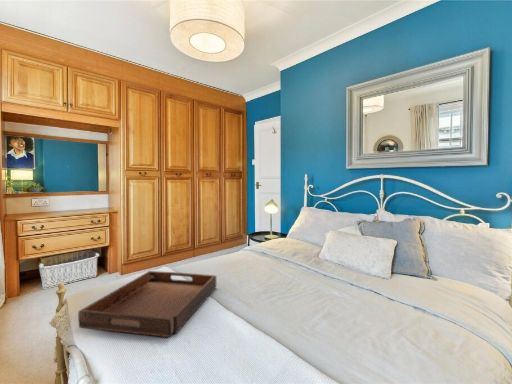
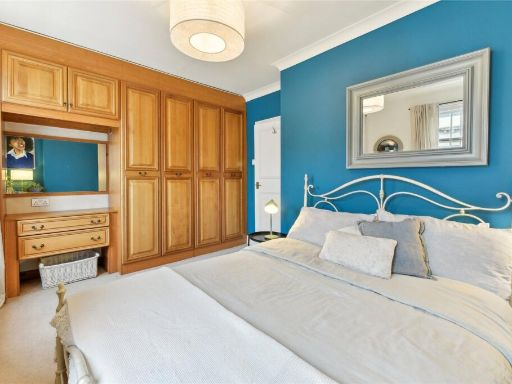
- serving tray [77,270,217,338]
